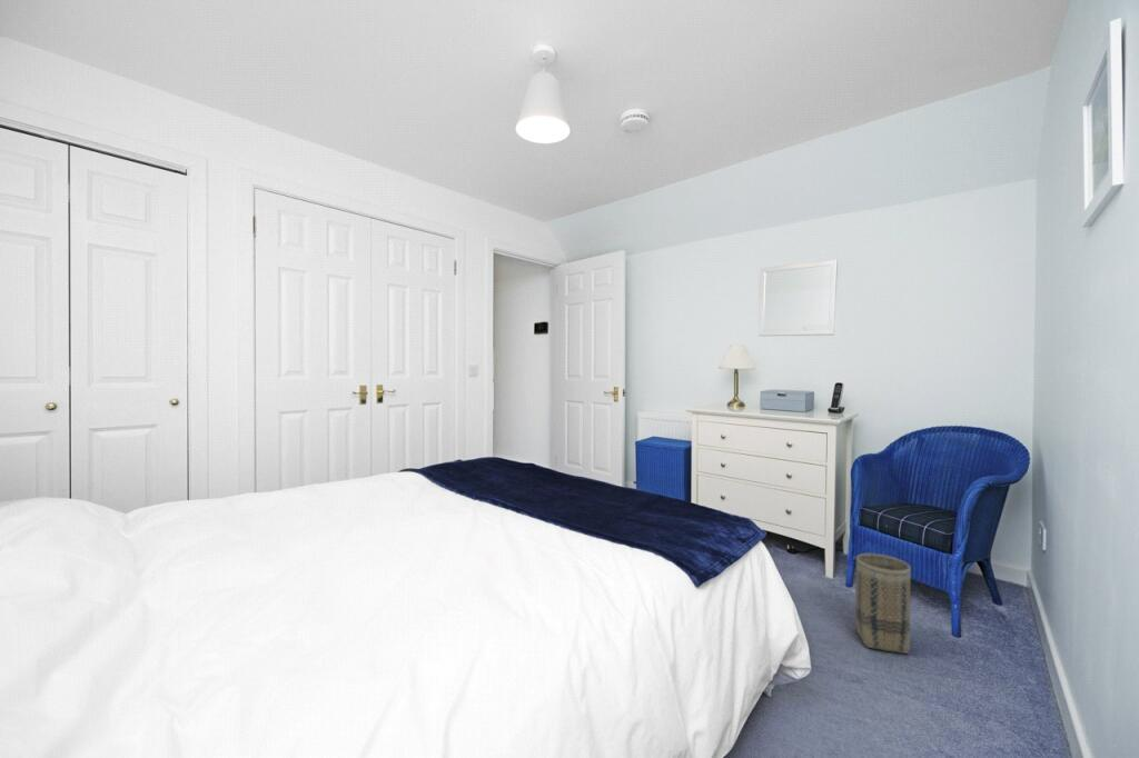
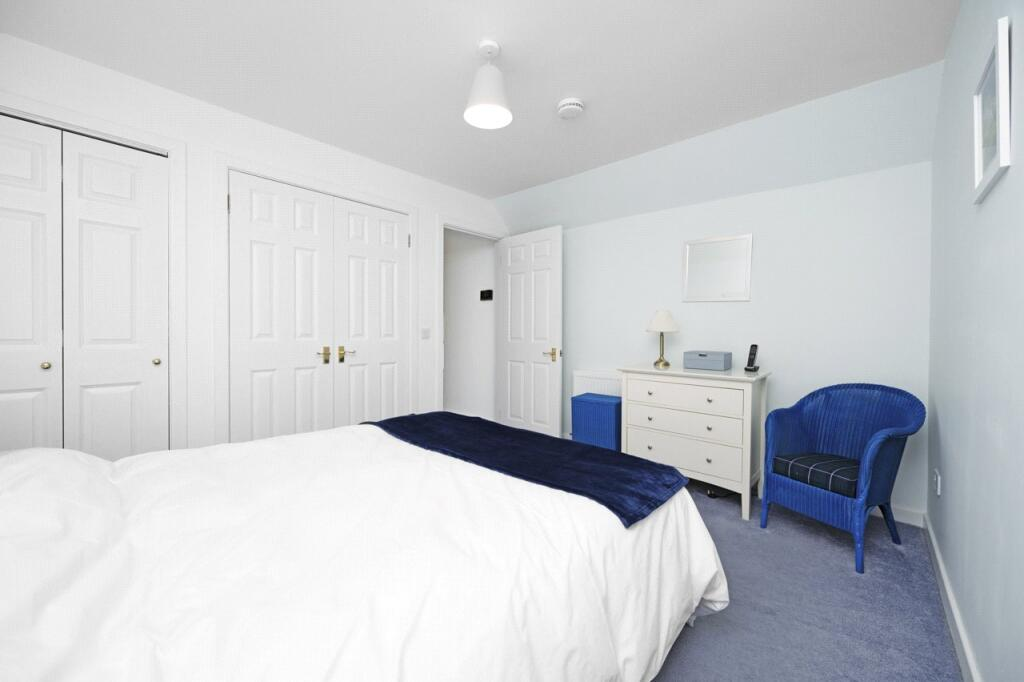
- basket [854,552,912,655]
